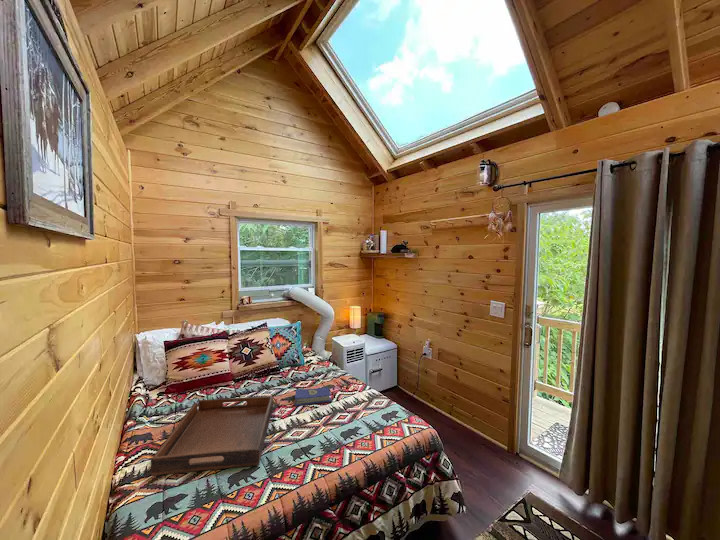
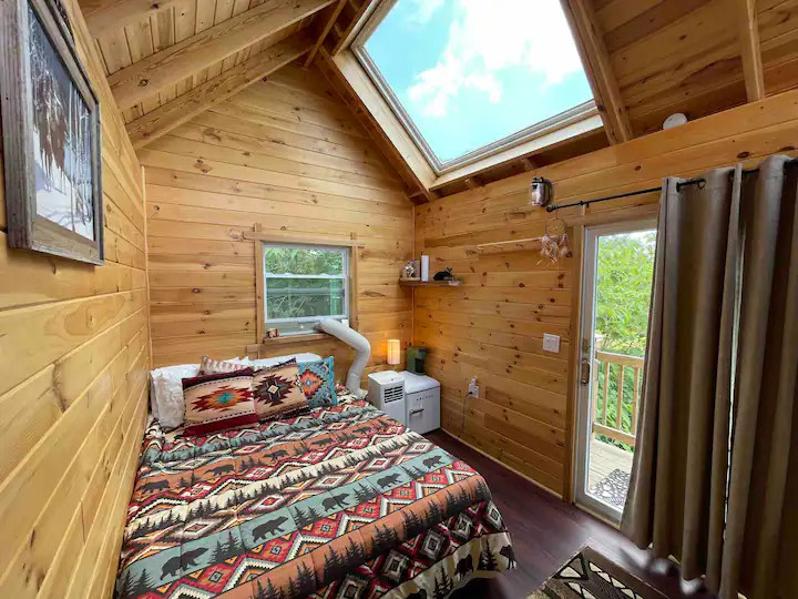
- serving tray [150,395,274,477]
- hardcover book [294,386,332,407]
